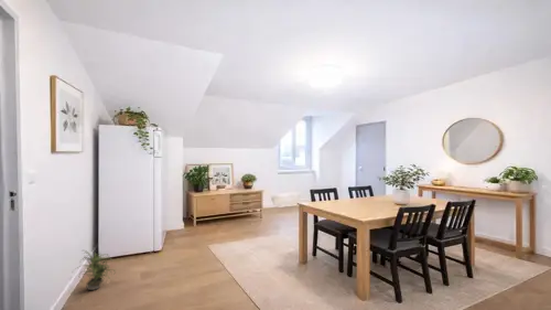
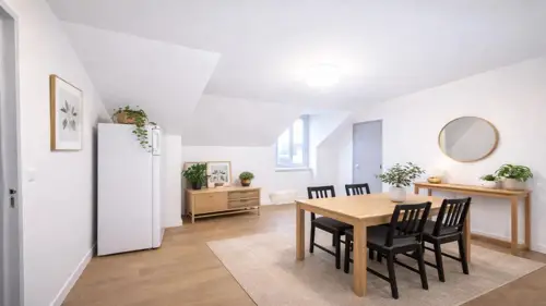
- potted plant [72,249,117,291]
